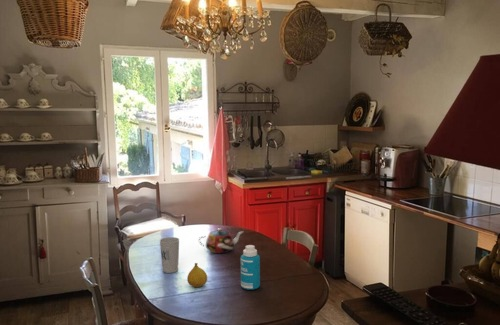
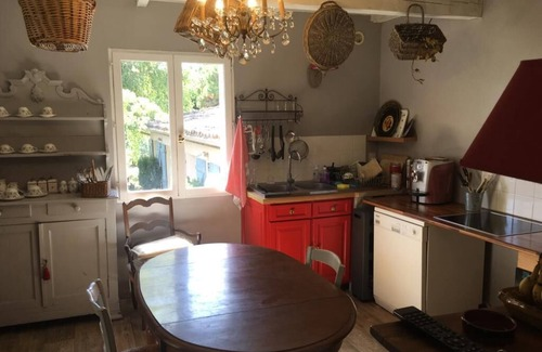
- fruit [186,262,208,288]
- cup [159,236,180,274]
- teapot [197,227,244,254]
- bottle [240,244,261,291]
